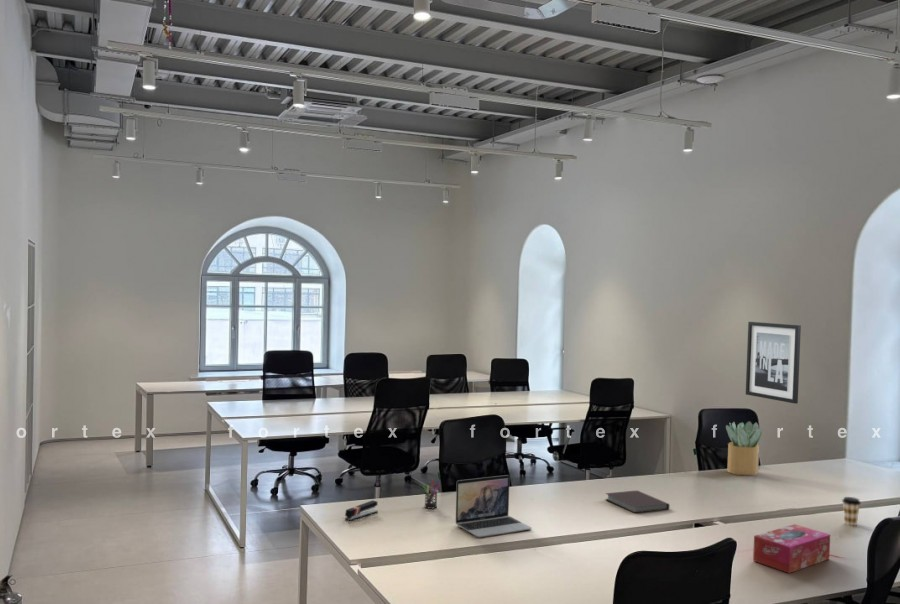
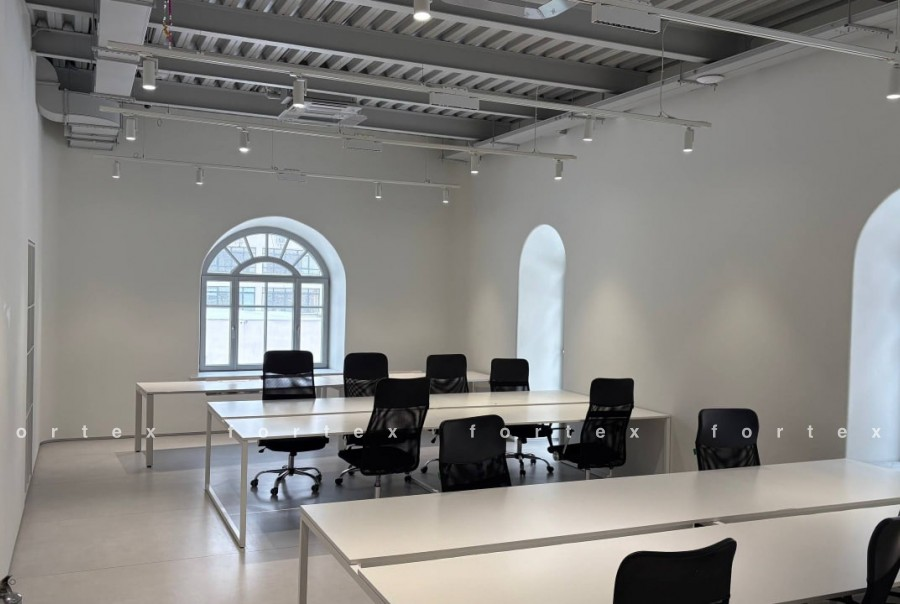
- pen holder [421,479,441,510]
- stapler [344,499,379,522]
- wall art [745,321,802,405]
- notebook [604,489,670,514]
- laptop [455,474,533,538]
- coffee cup [841,496,862,526]
- tissue box [752,523,831,574]
- potted plant [725,420,763,476]
